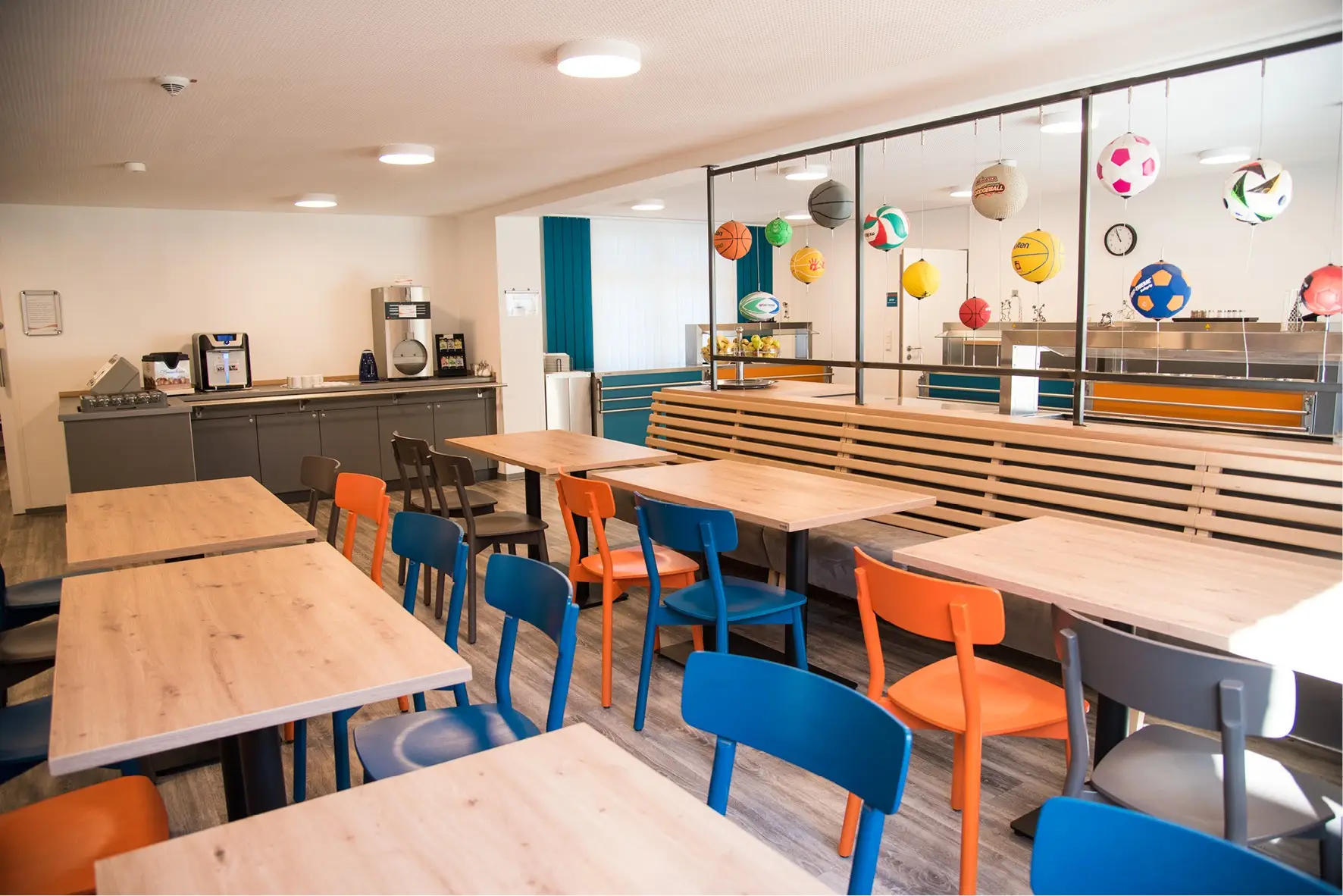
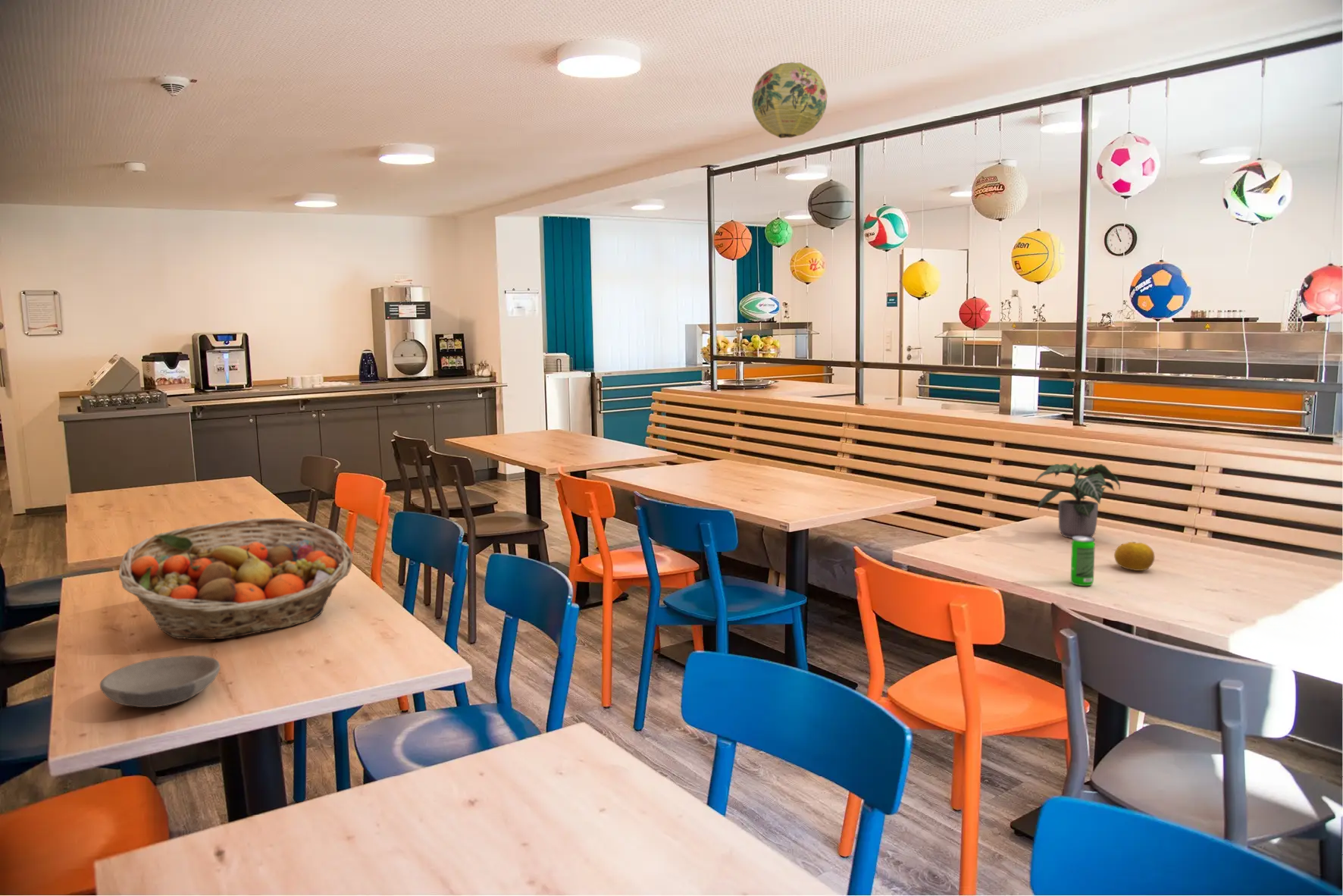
+ bowl [99,655,221,708]
+ beverage can [1070,536,1096,587]
+ fruit [1113,541,1155,572]
+ paper lantern [751,61,828,139]
+ potted plant [1034,462,1121,539]
+ fruit basket [118,517,354,641]
